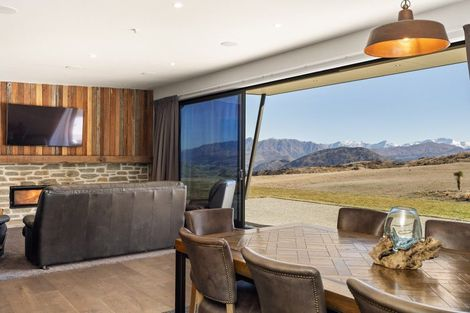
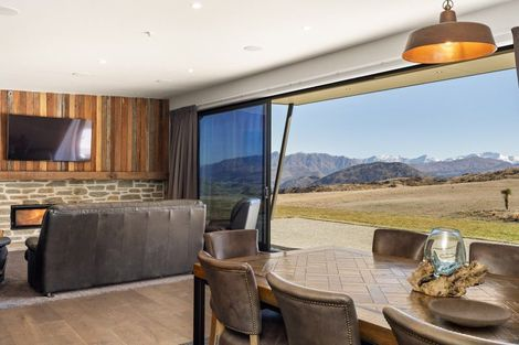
+ plate [427,298,513,328]
